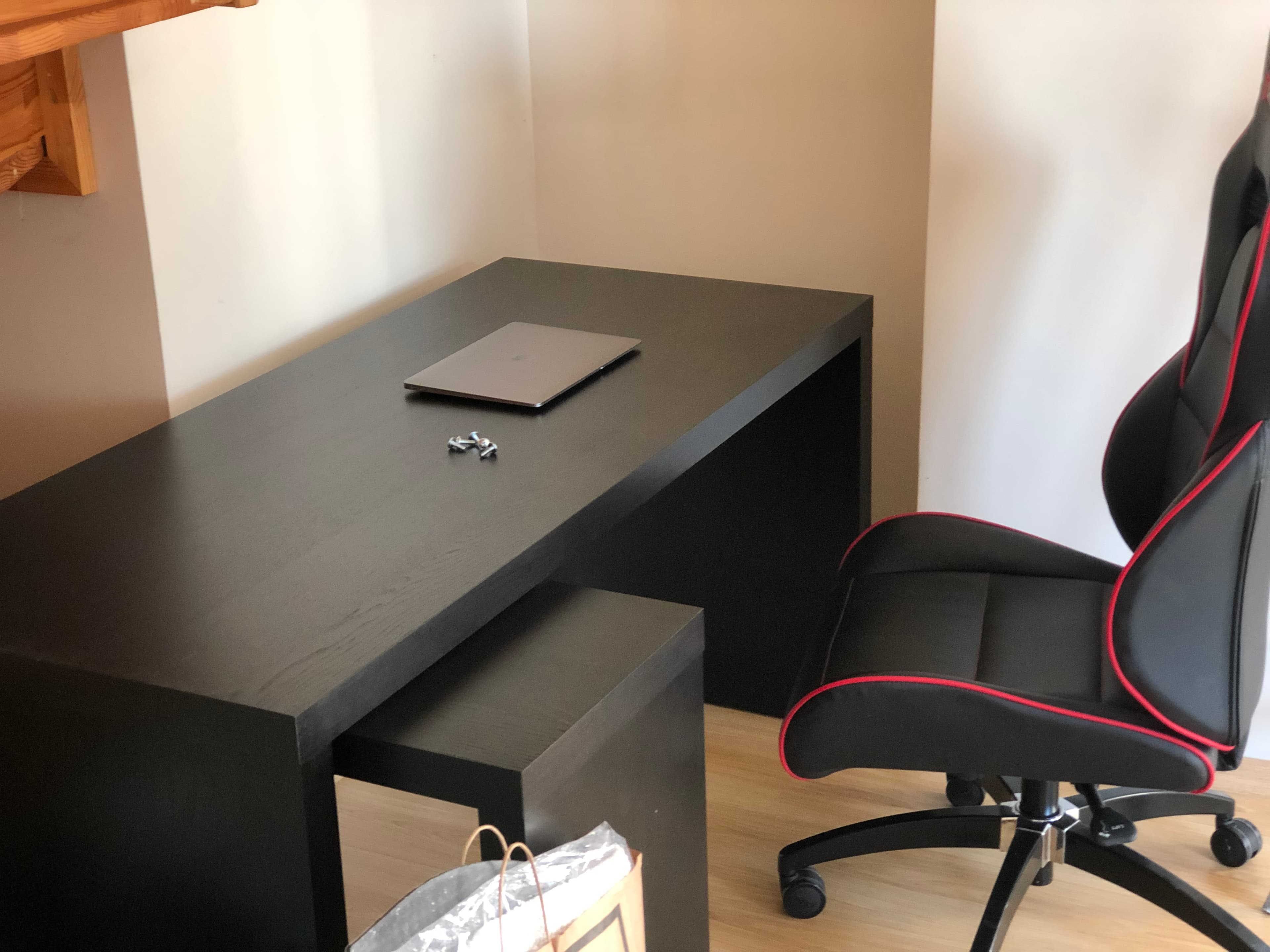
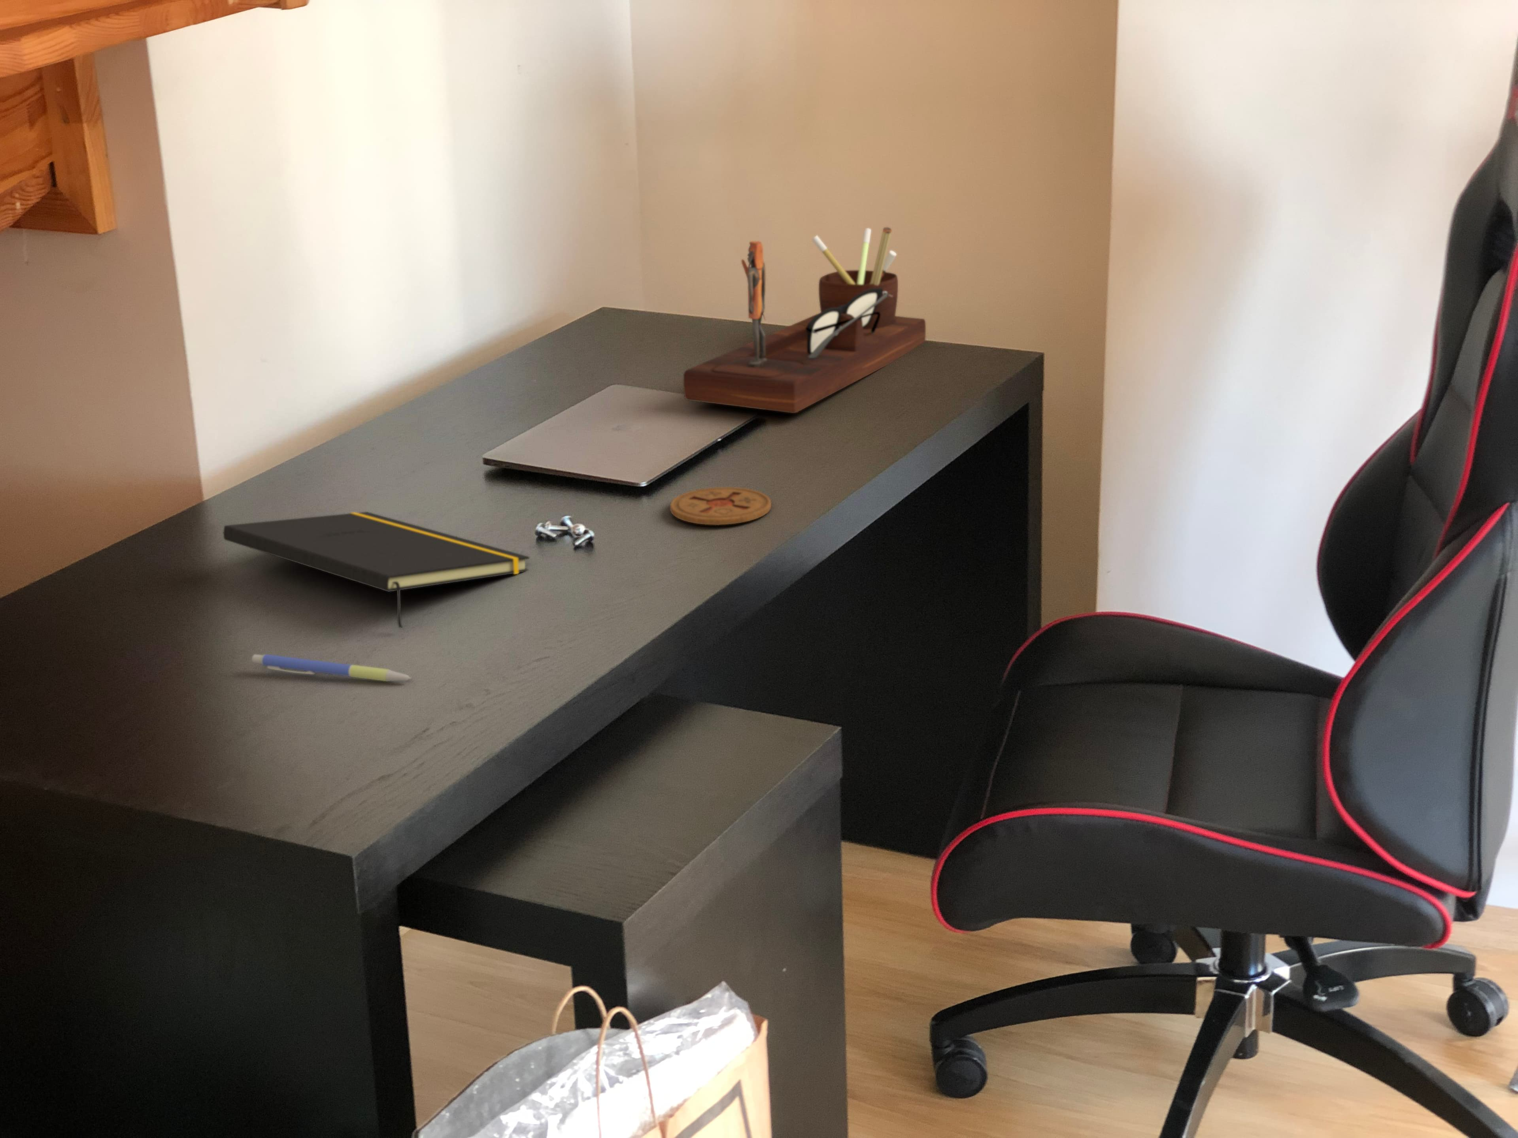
+ coaster [669,487,772,526]
+ pen [251,654,412,683]
+ desk organizer [684,227,926,414]
+ notepad [224,512,530,629]
